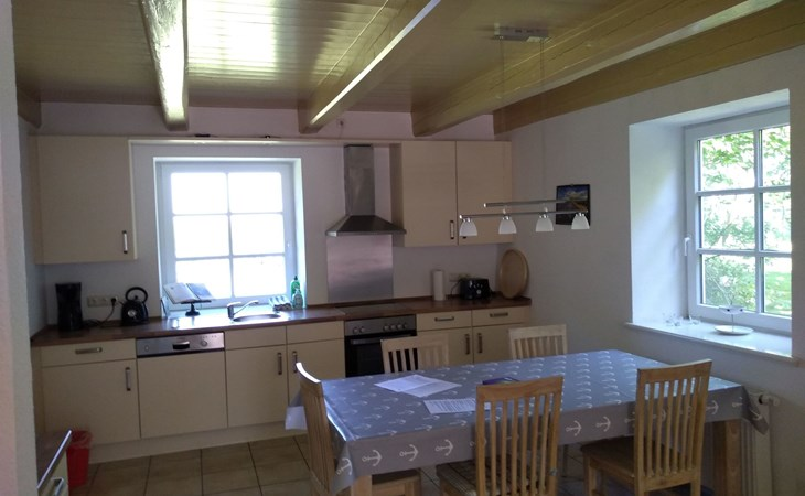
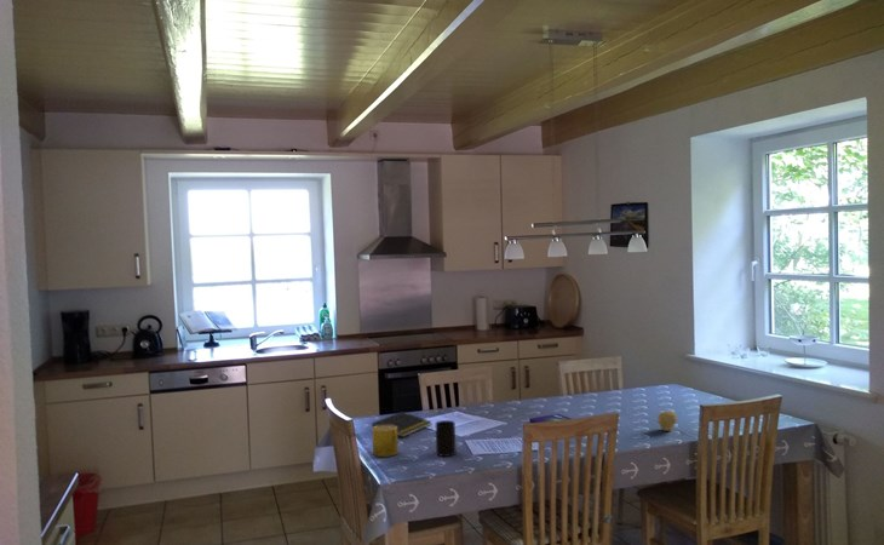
+ cup [435,419,458,458]
+ notepad [371,411,432,438]
+ cup [371,425,400,458]
+ fruit [656,407,678,432]
